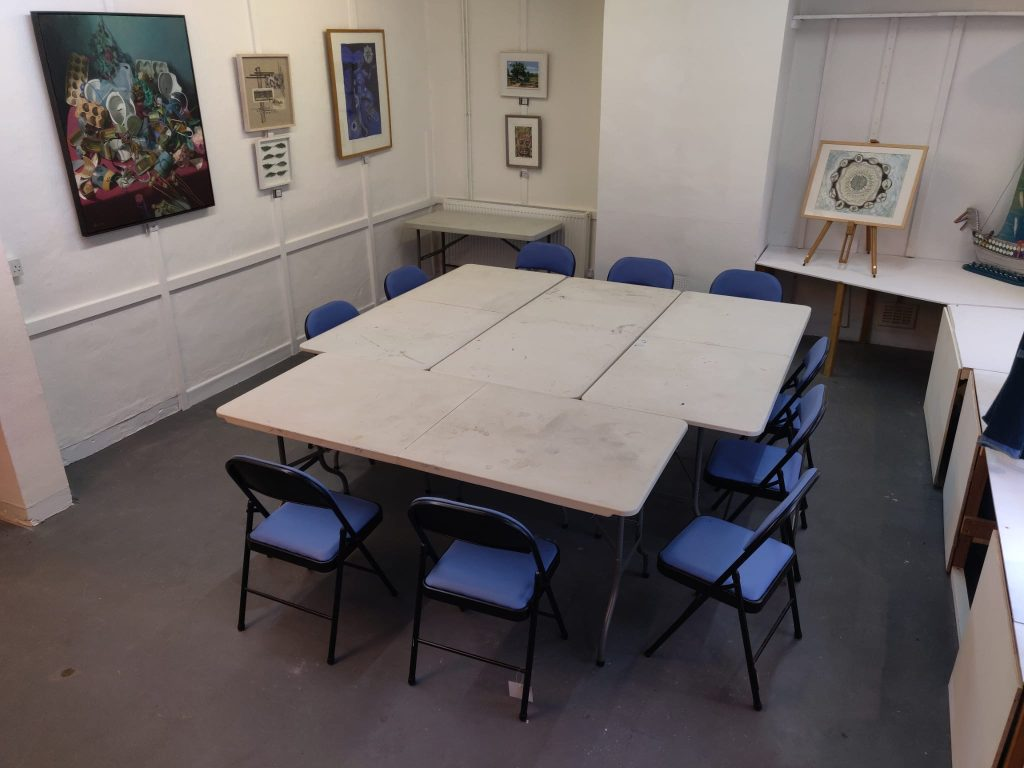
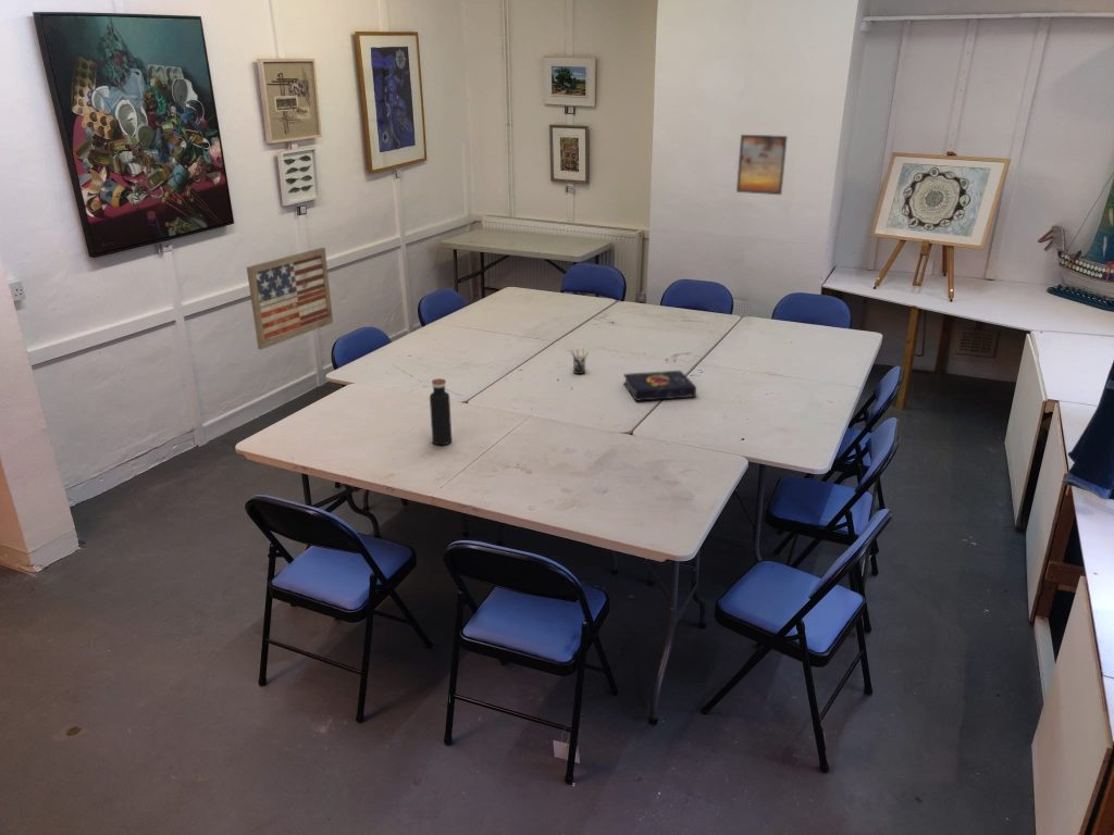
+ wall art [246,247,334,351]
+ pen holder [570,347,590,375]
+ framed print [735,134,789,196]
+ water bottle [429,377,453,446]
+ book [622,370,697,402]
